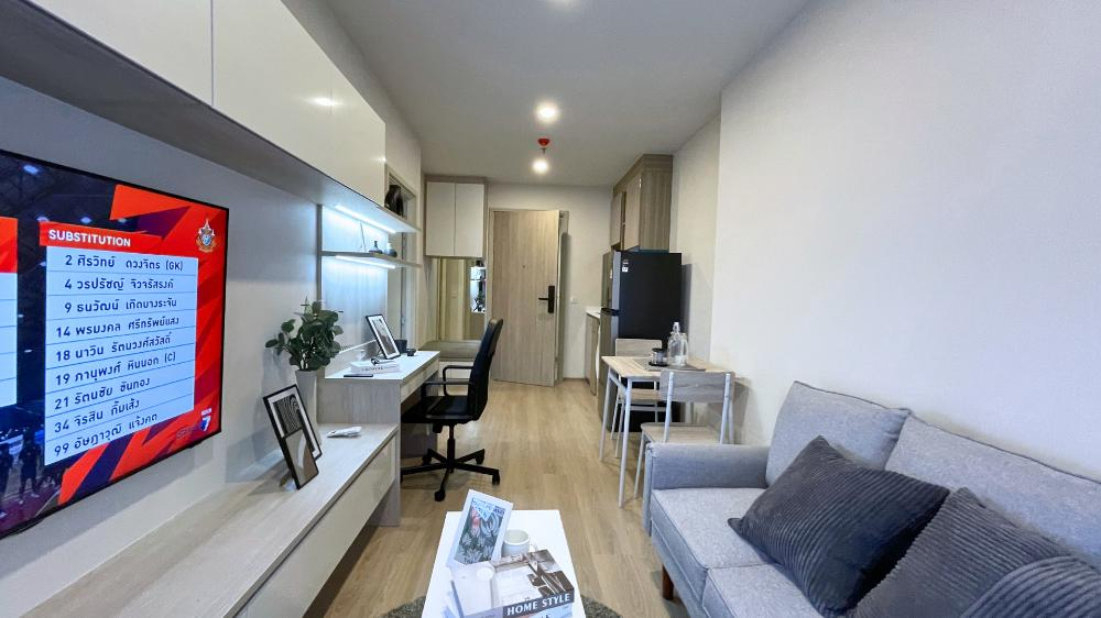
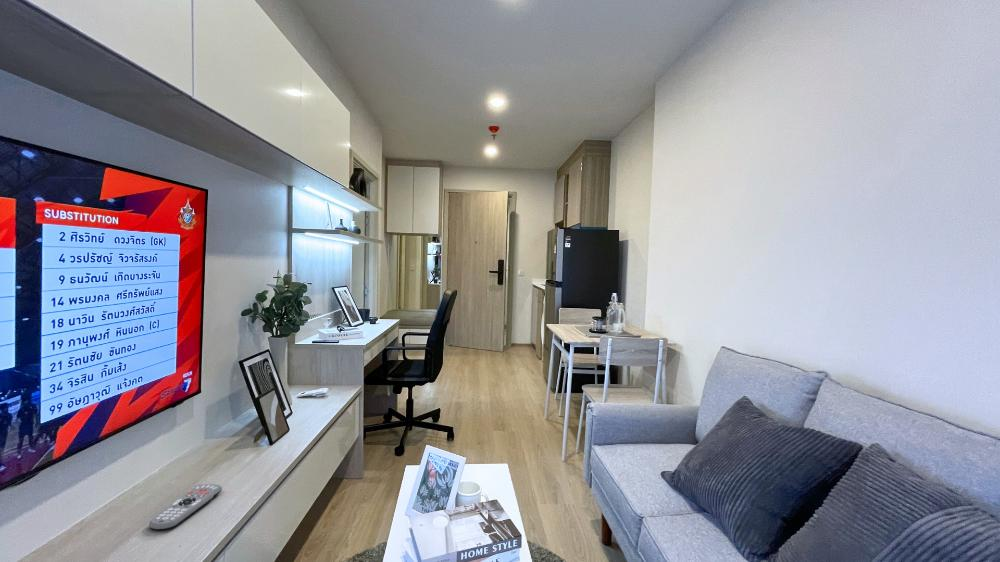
+ remote control [148,483,223,531]
